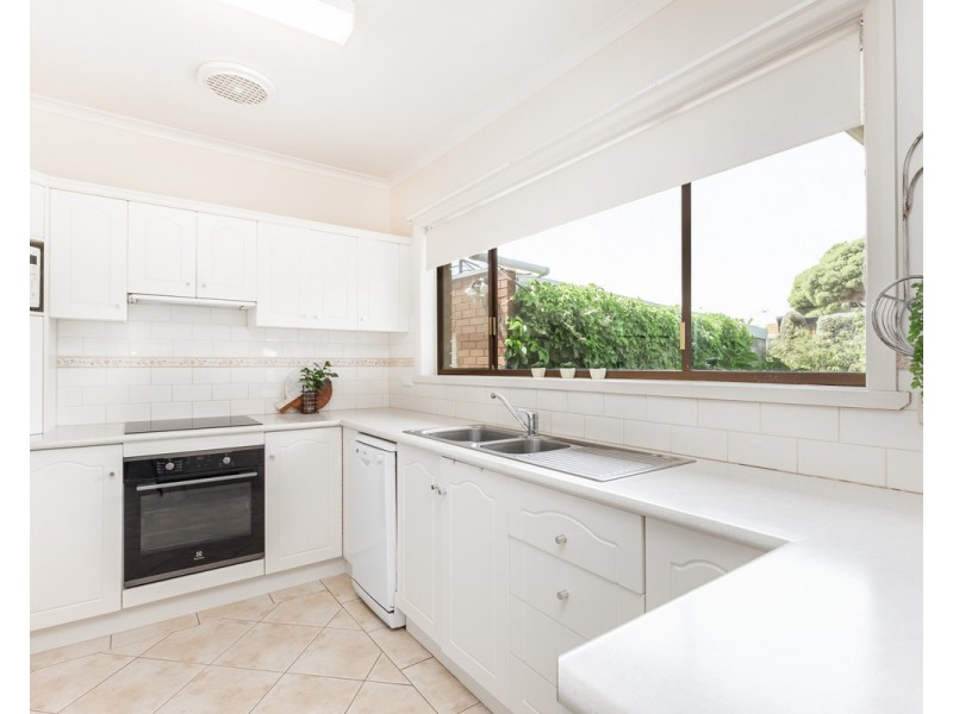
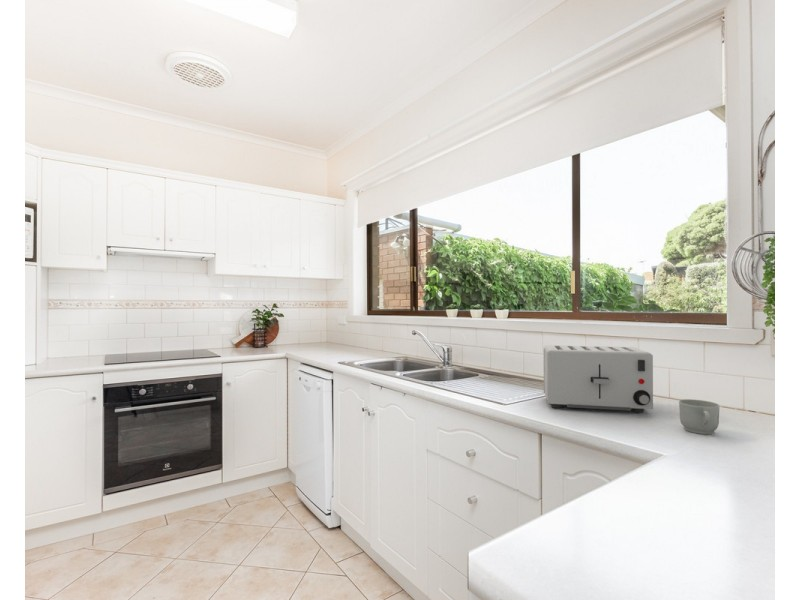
+ mug [678,398,720,435]
+ toaster [543,344,654,414]
